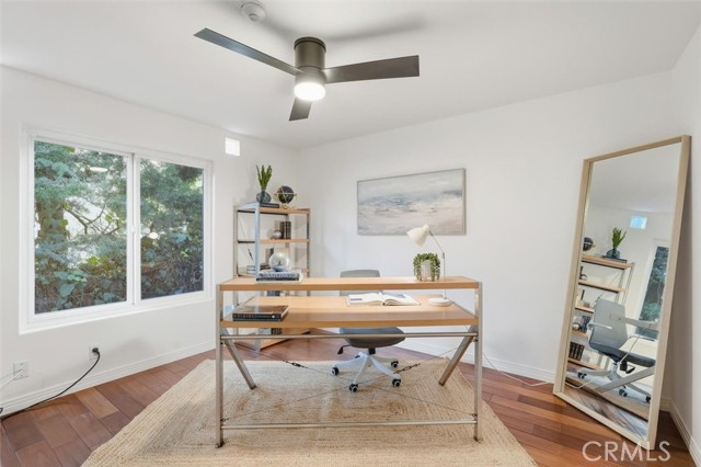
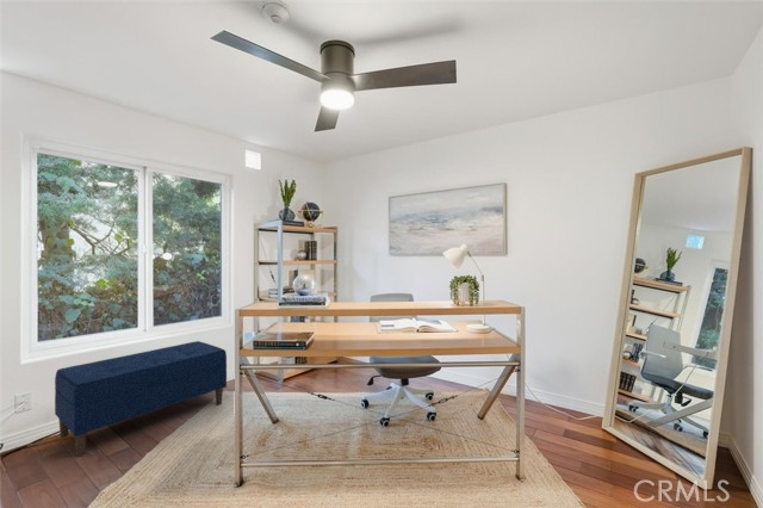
+ bench [54,340,228,458]
